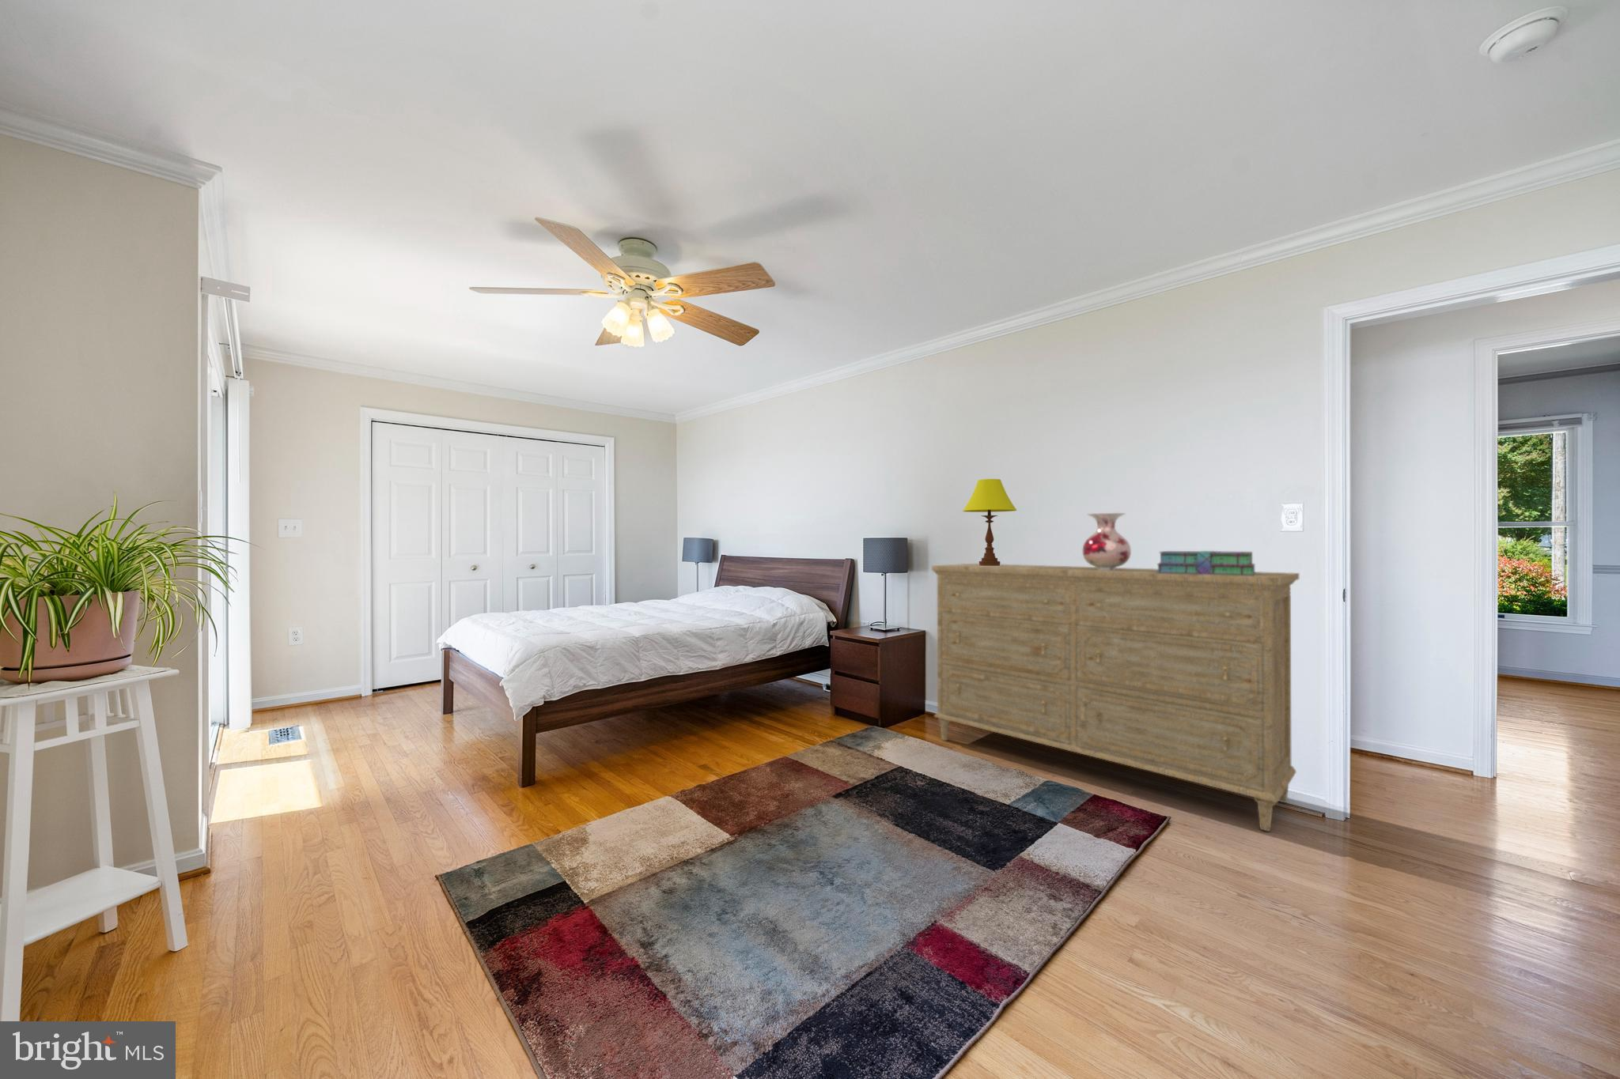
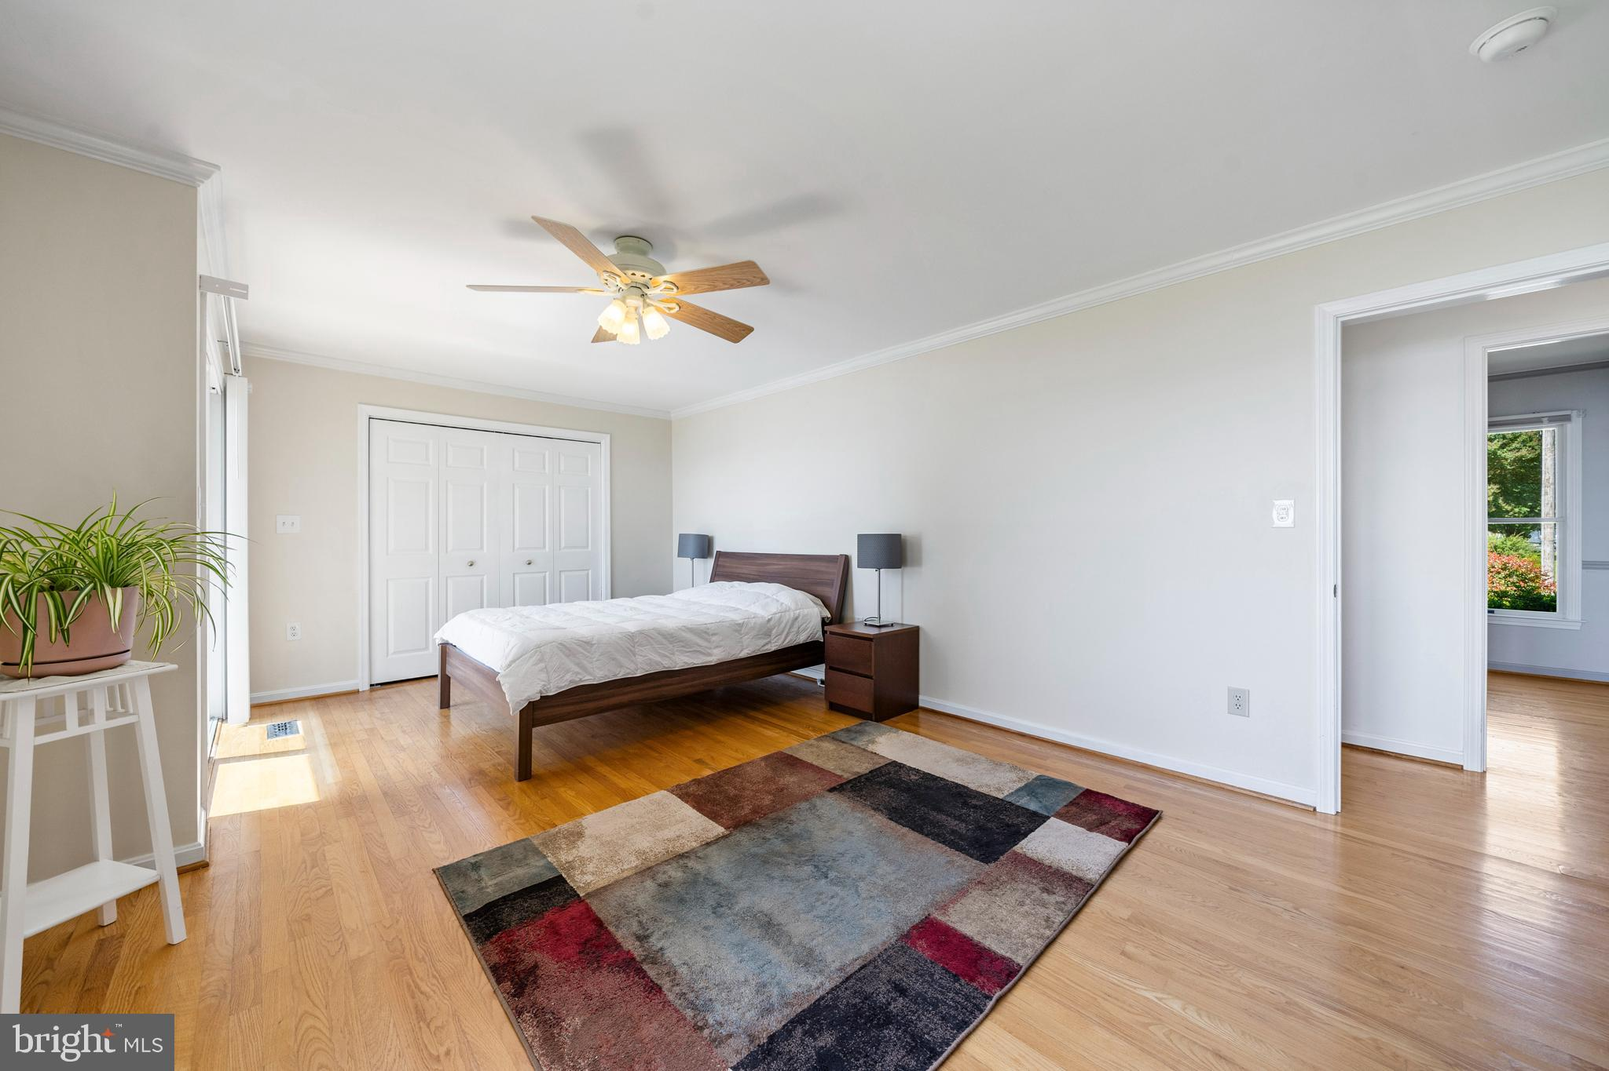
- dresser [931,562,1300,832]
- table lamp [962,478,1018,566]
- vase [1082,512,1132,570]
- stack of books [1155,550,1255,576]
